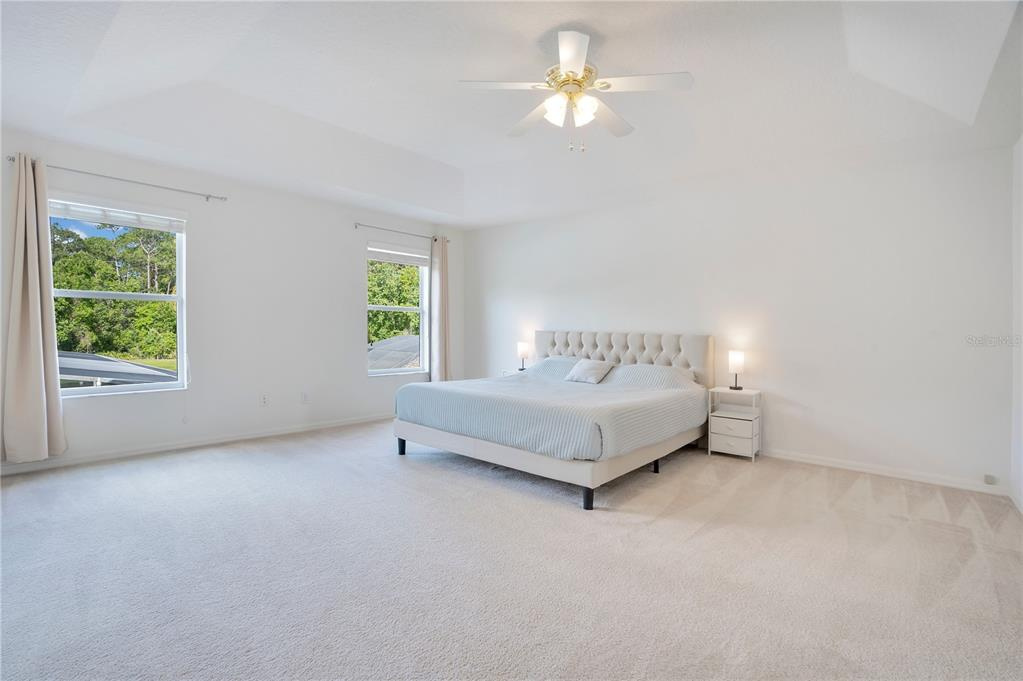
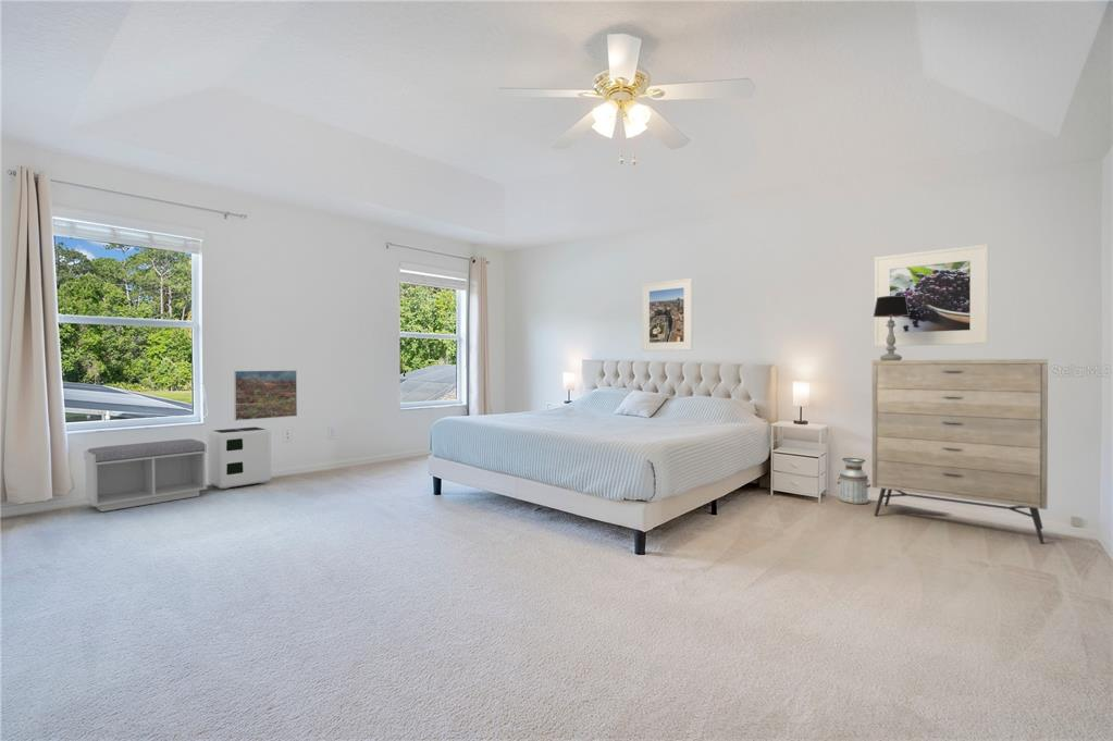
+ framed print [641,277,693,353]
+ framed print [874,244,990,347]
+ dresser [871,358,1049,544]
+ table lamp [873,296,910,360]
+ planter [836,457,871,505]
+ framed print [233,369,298,421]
+ air purifier [207,425,272,490]
+ bench [83,437,208,512]
